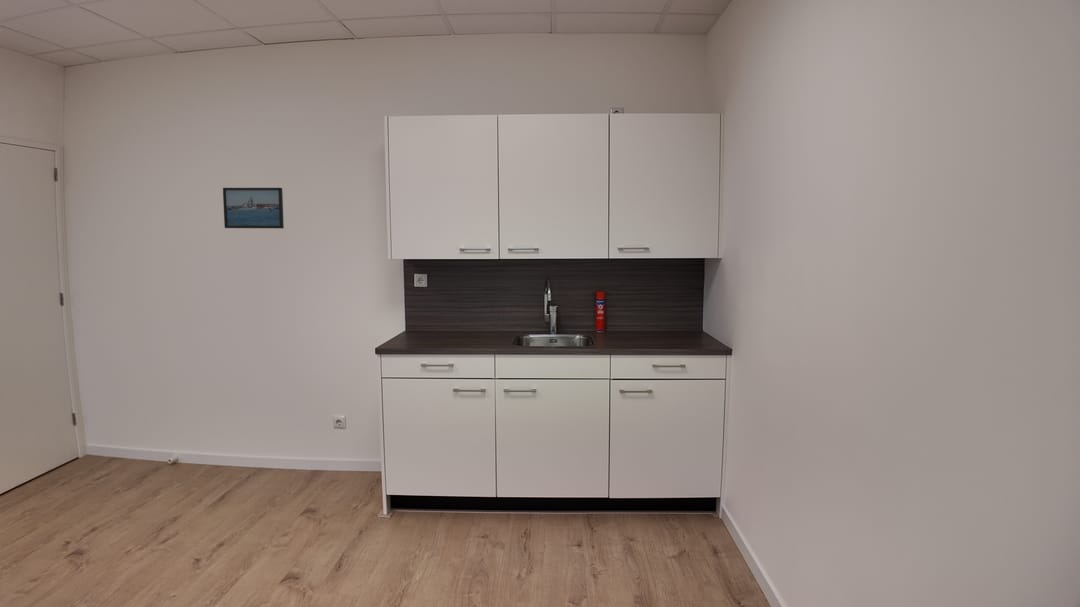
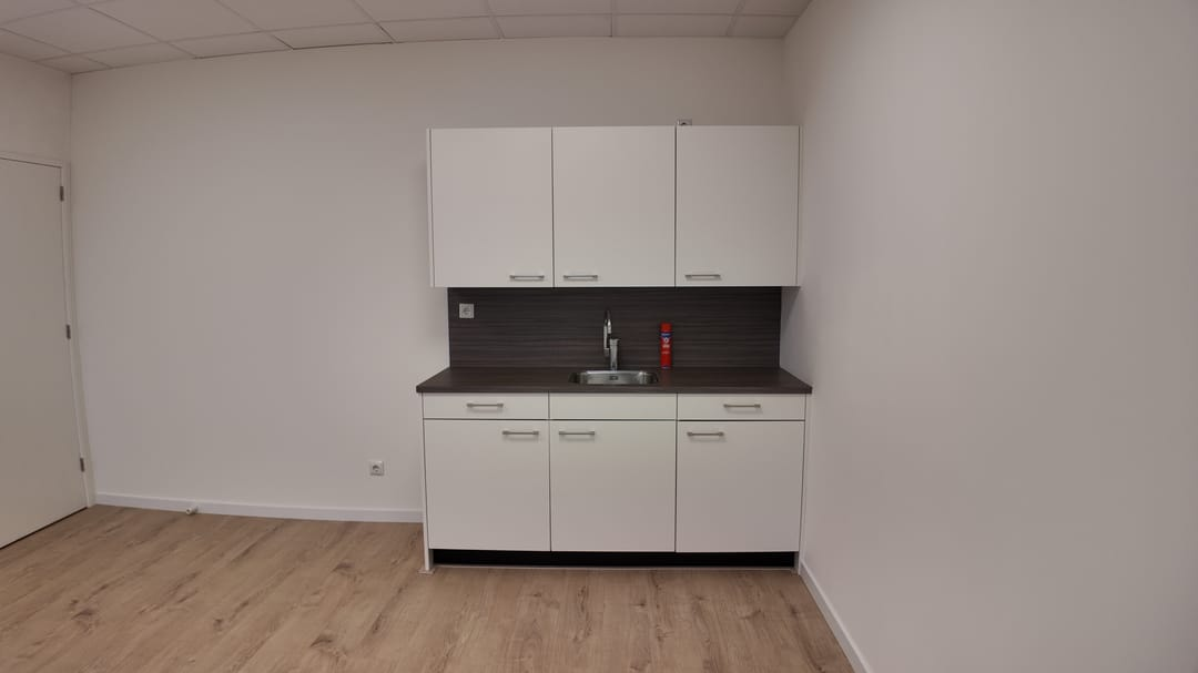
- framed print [222,187,285,229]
